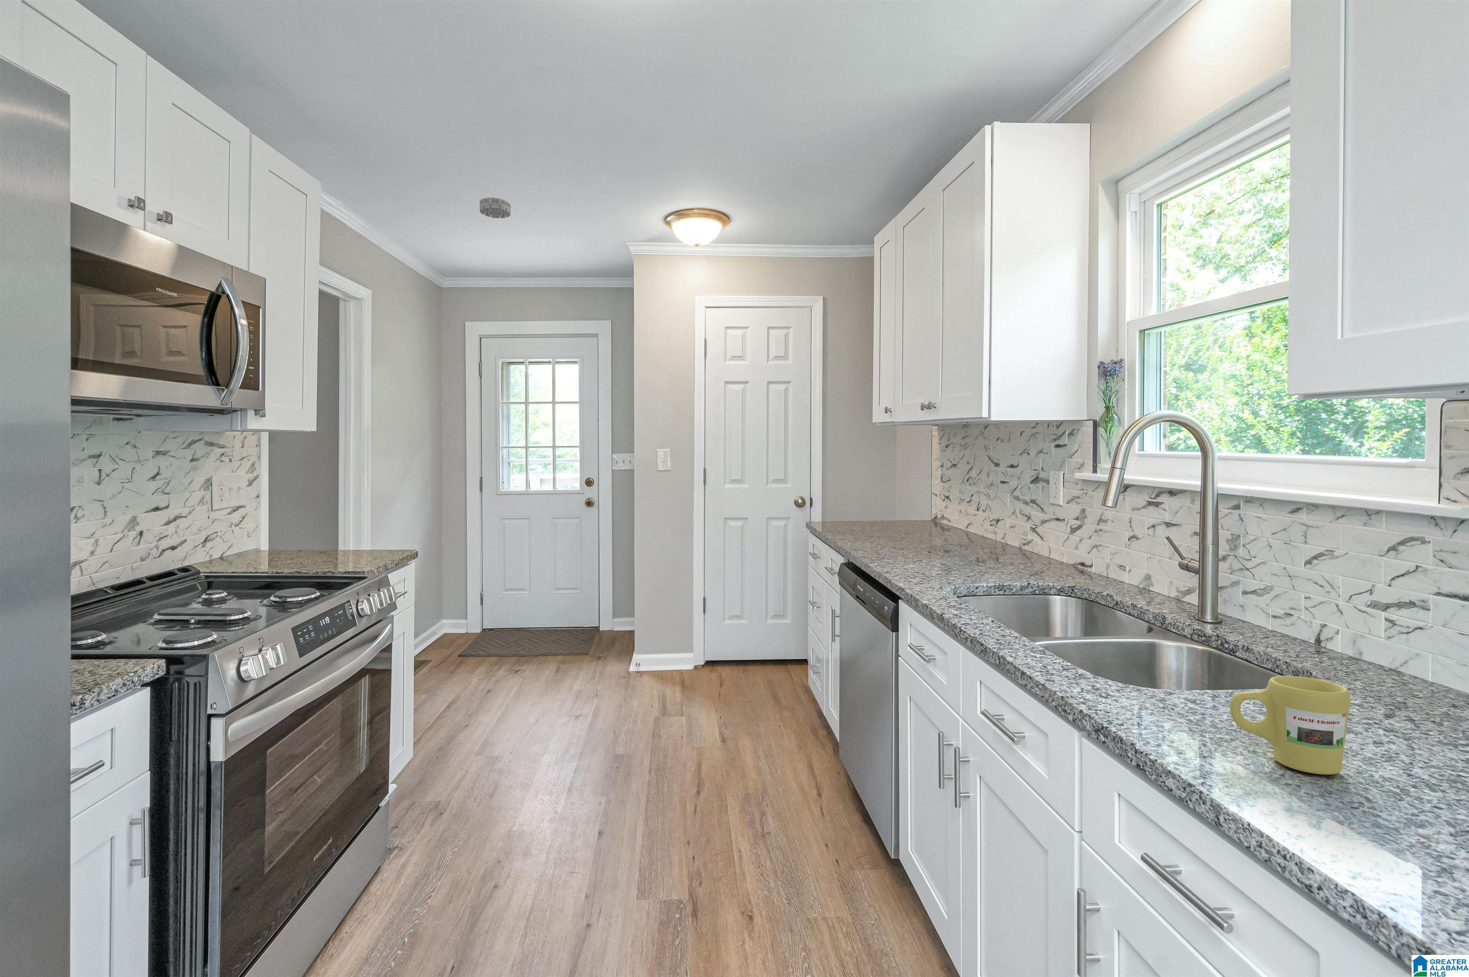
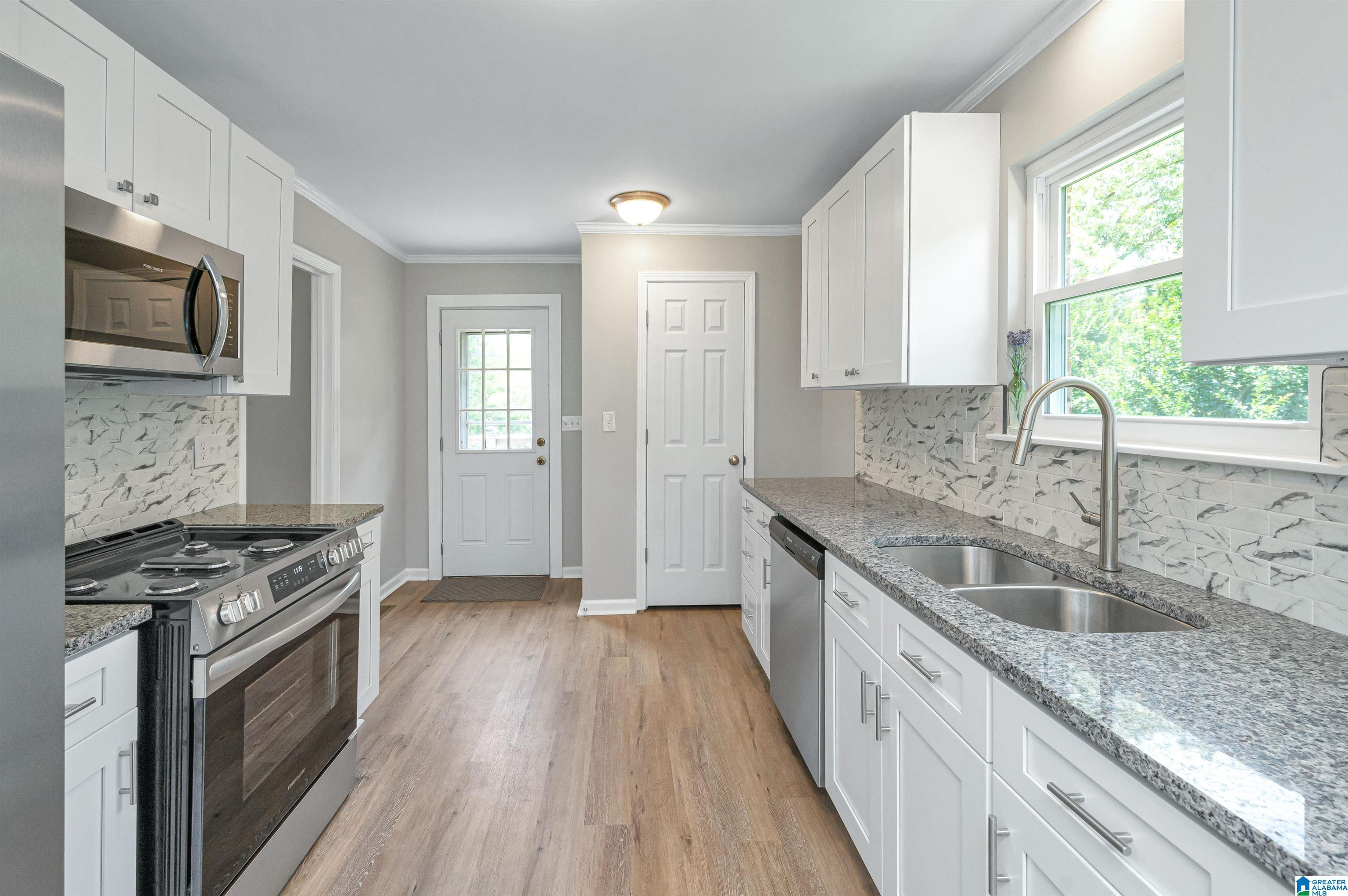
- smoke detector [479,196,511,219]
- mug [1229,675,1351,775]
